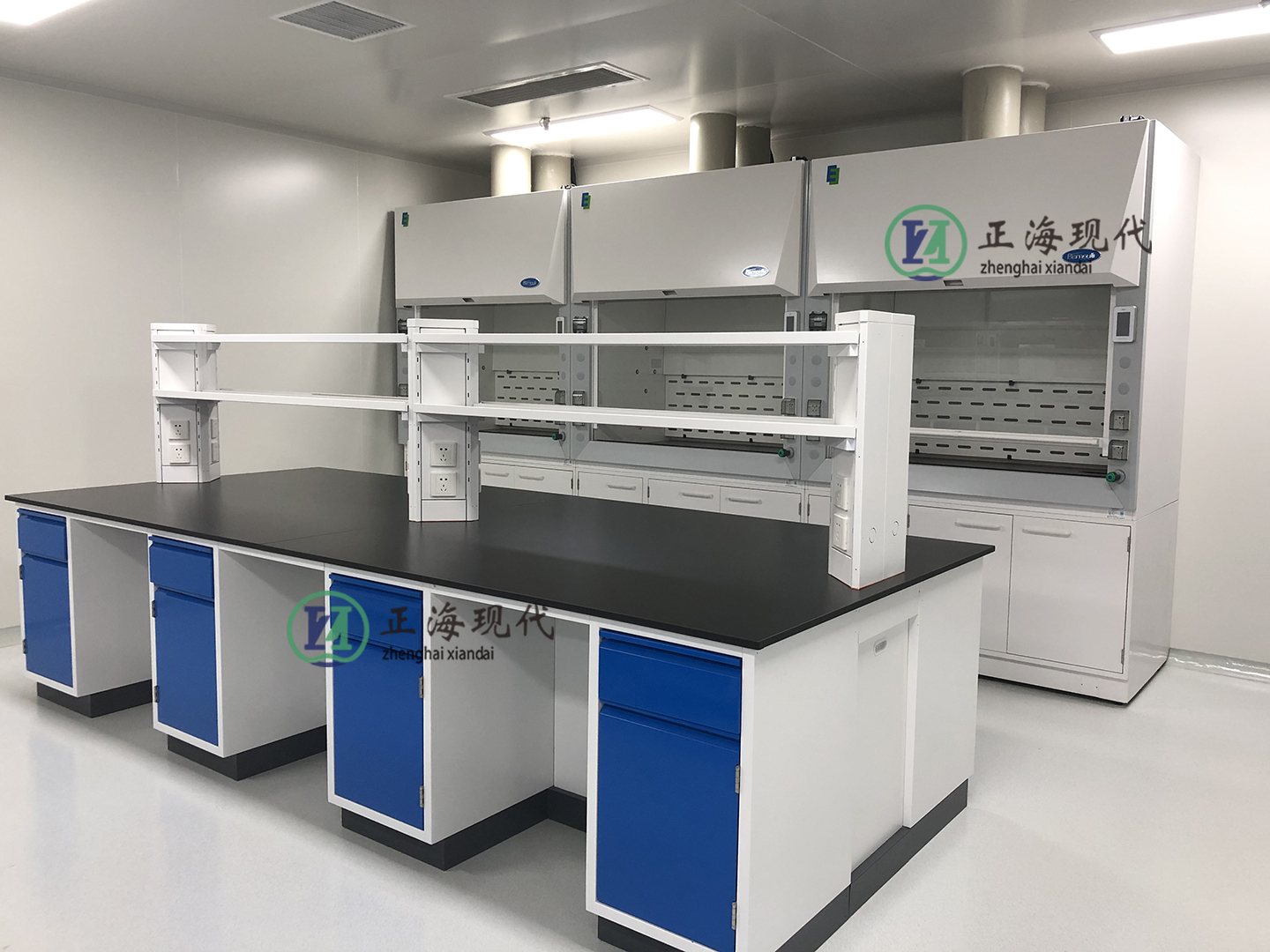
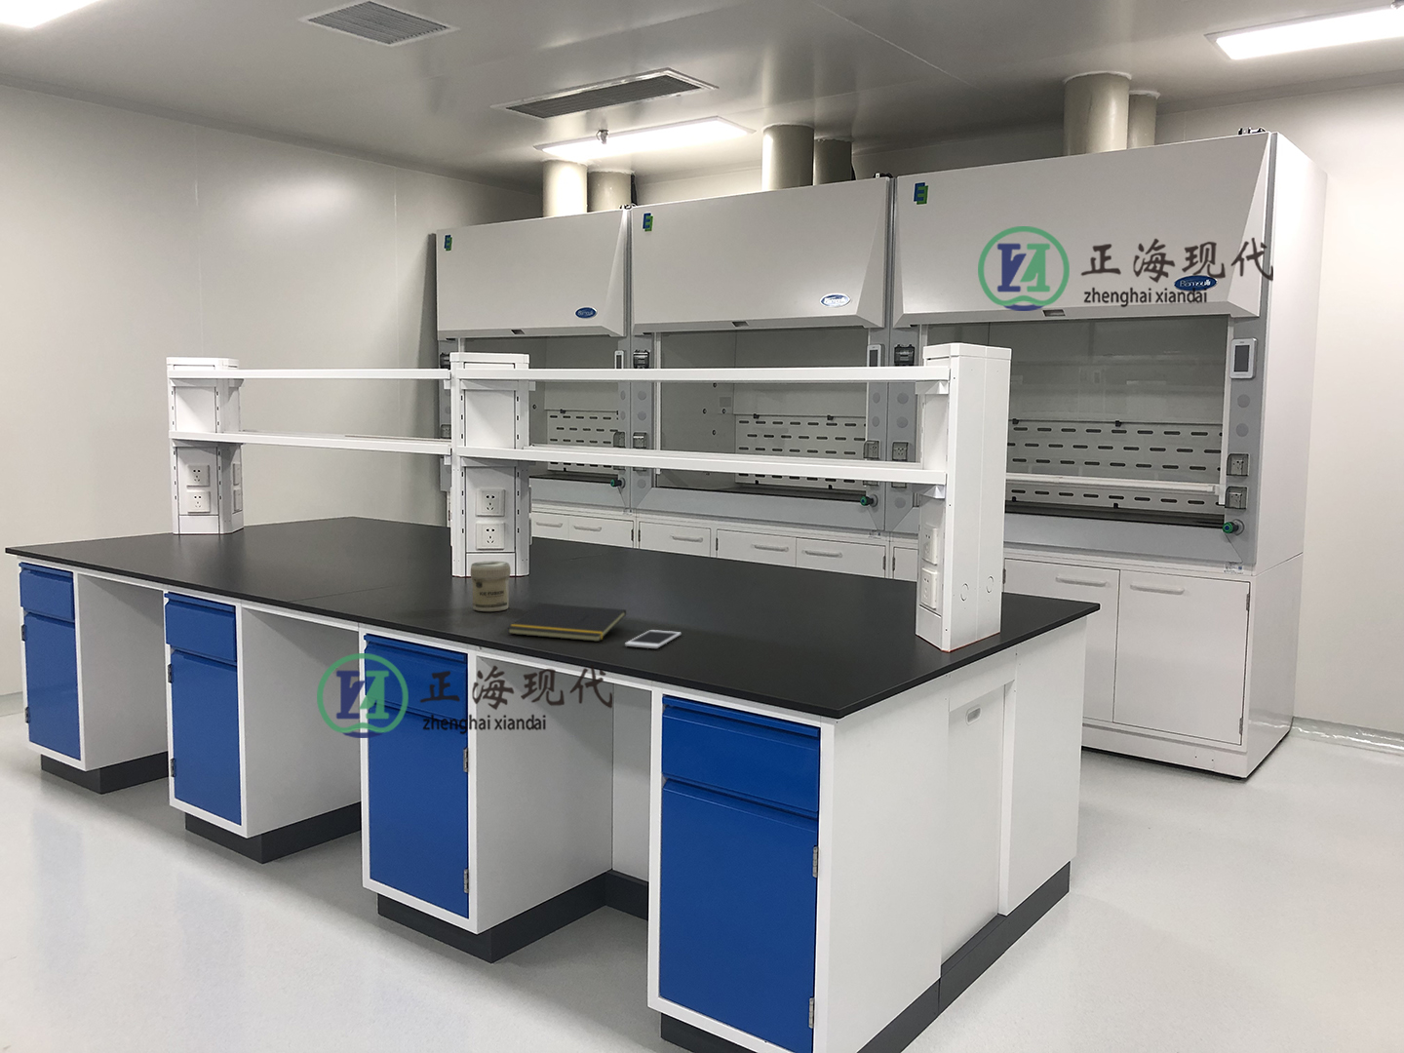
+ jar [470,560,512,613]
+ notepad [507,603,627,643]
+ cell phone [624,629,681,649]
